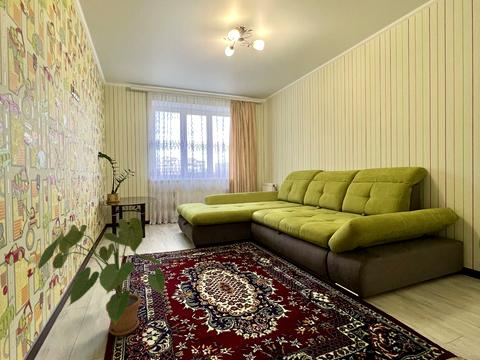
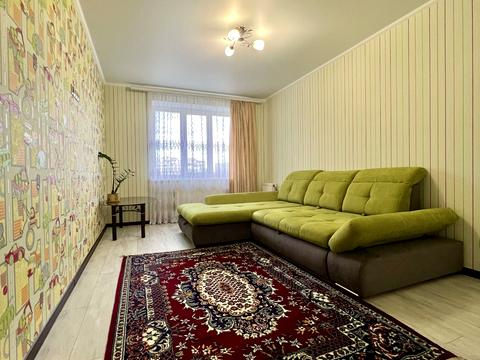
- house plant [37,217,166,337]
